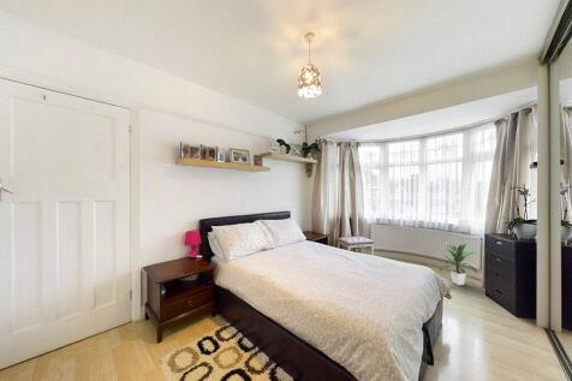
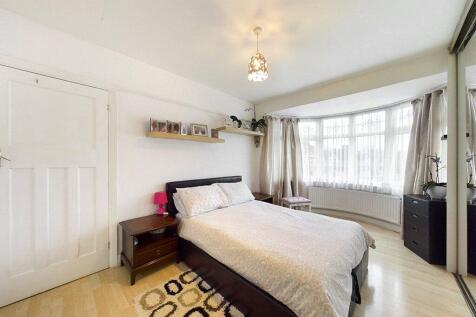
- indoor plant [437,242,481,286]
